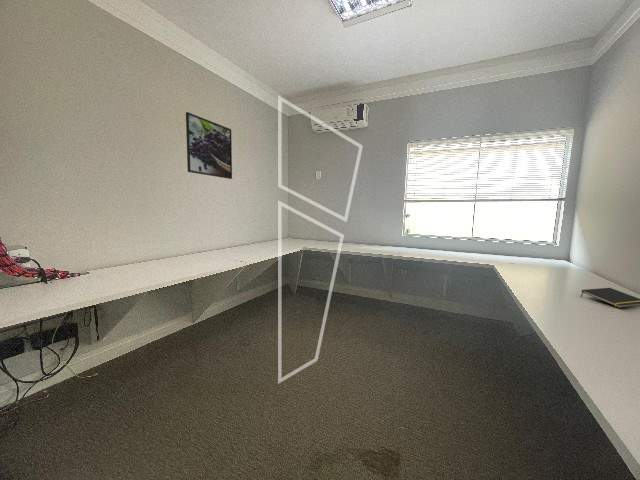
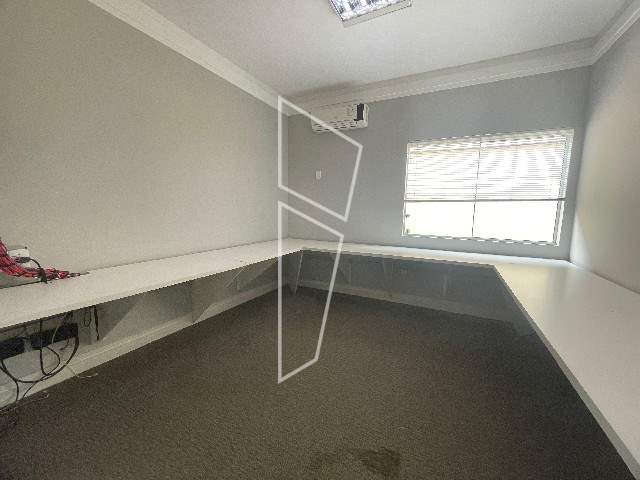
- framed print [185,111,233,180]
- notepad [580,287,640,309]
